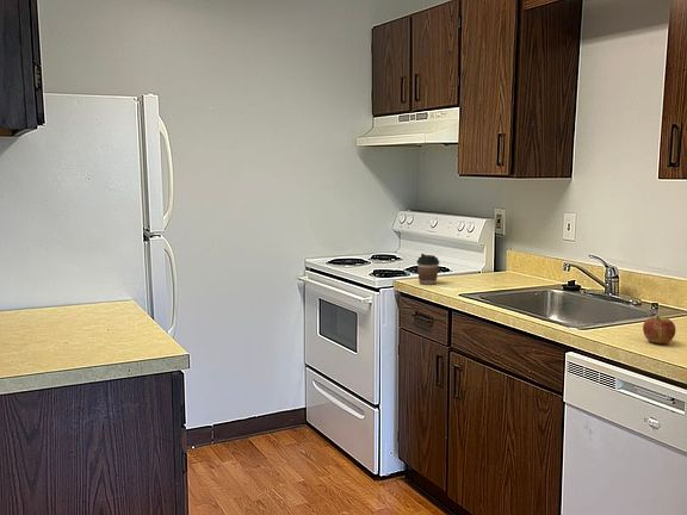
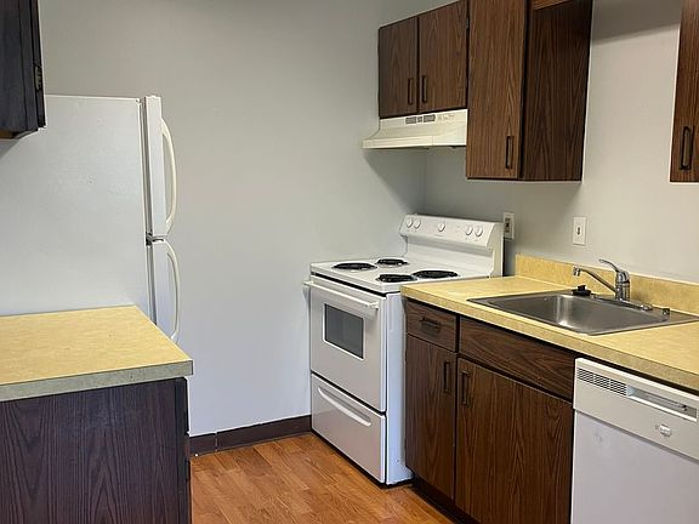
- coffee cup [416,253,440,286]
- apple [642,315,676,345]
